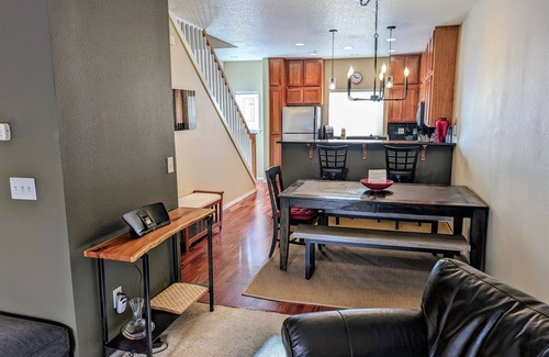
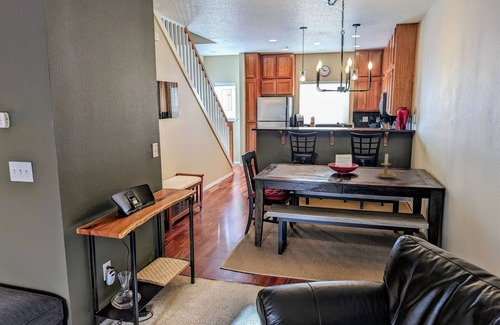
+ candle holder [374,153,401,179]
